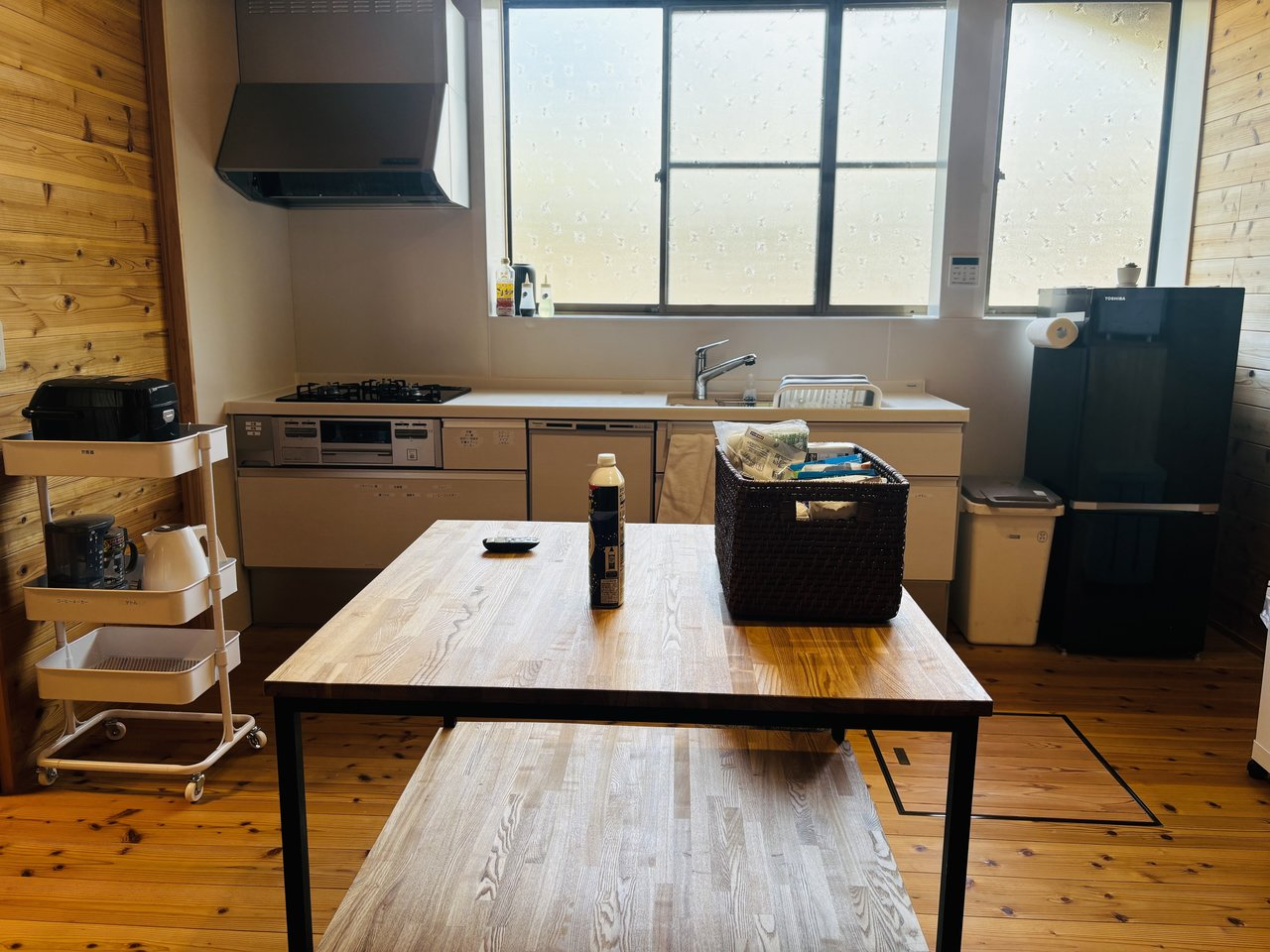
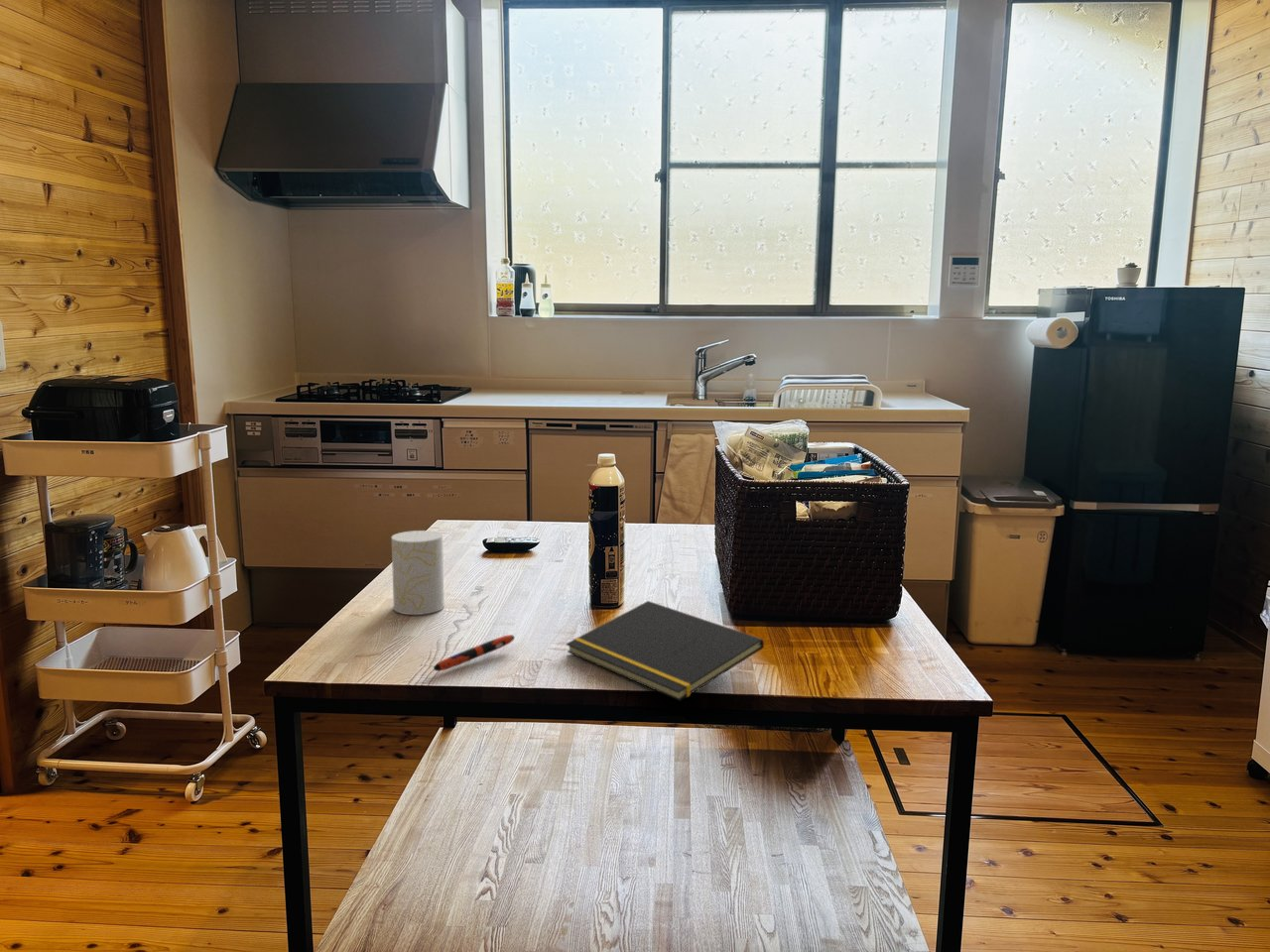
+ pen [433,634,516,672]
+ notepad [566,600,765,702]
+ cup [391,530,445,616]
